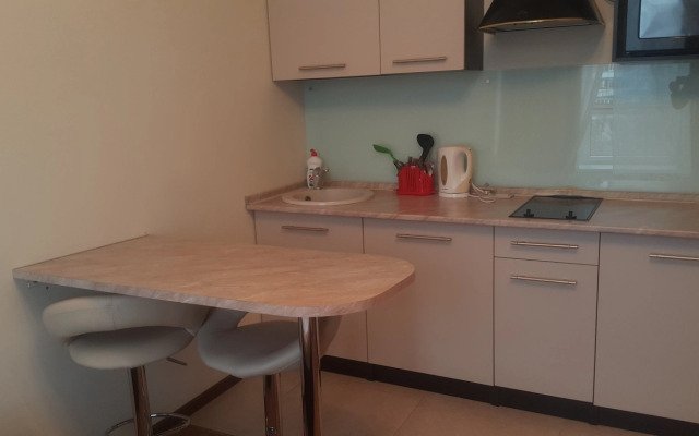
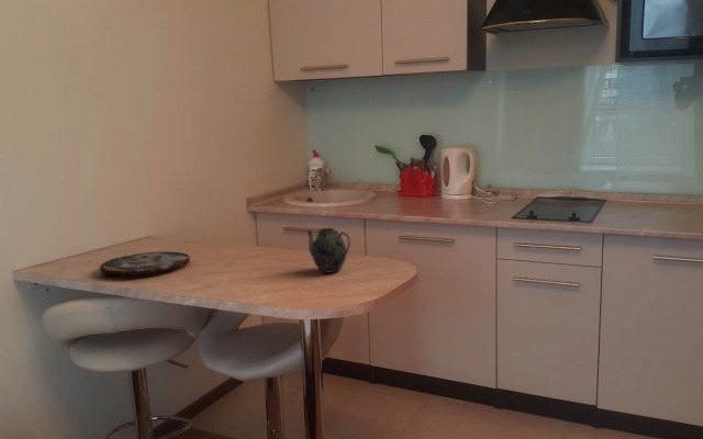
+ plate [99,250,191,277]
+ teapot [305,226,352,274]
